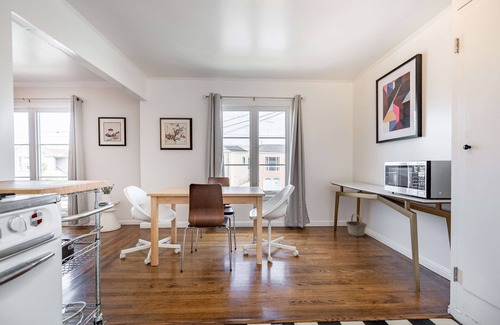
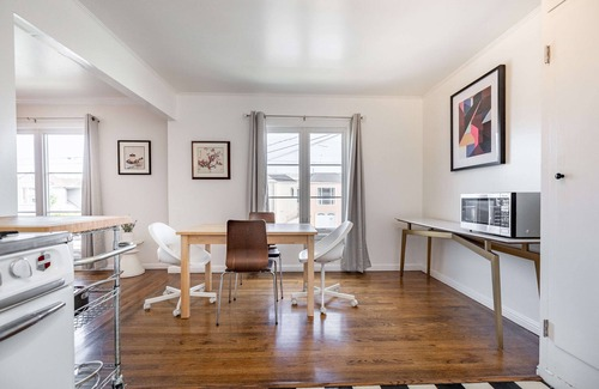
- basket [345,213,368,237]
